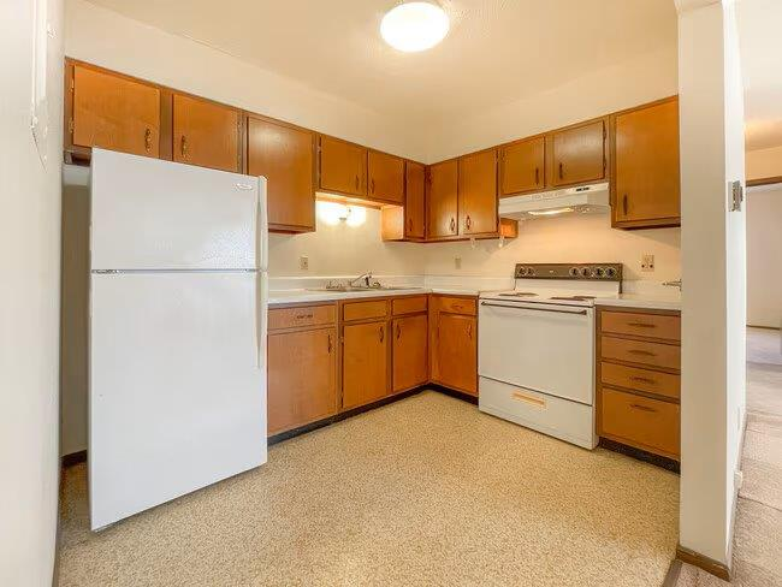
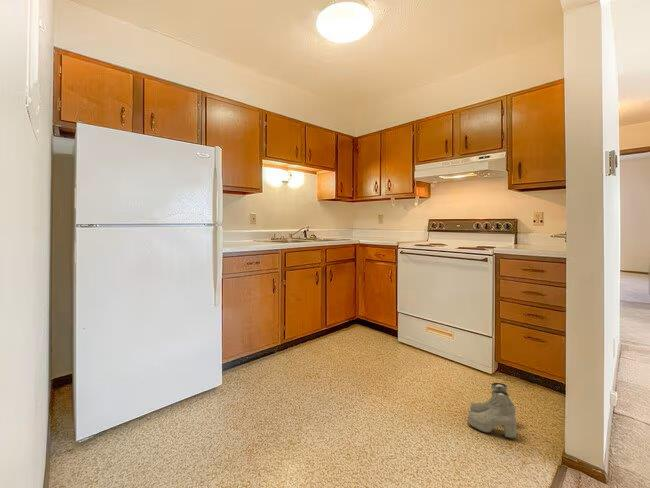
+ boots [466,382,517,439]
